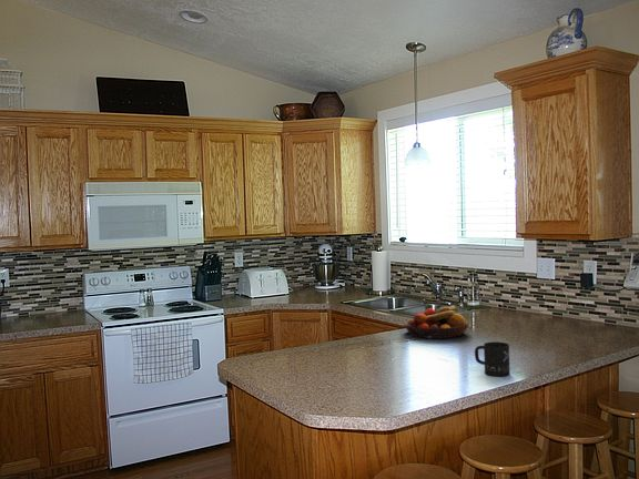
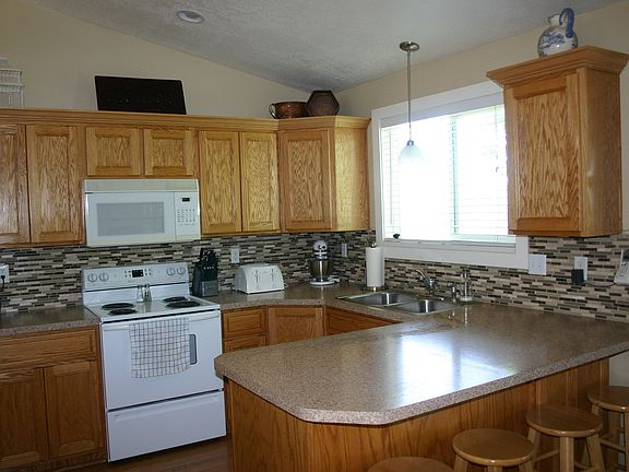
- fruit bowl [404,305,469,340]
- mug [474,340,511,377]
